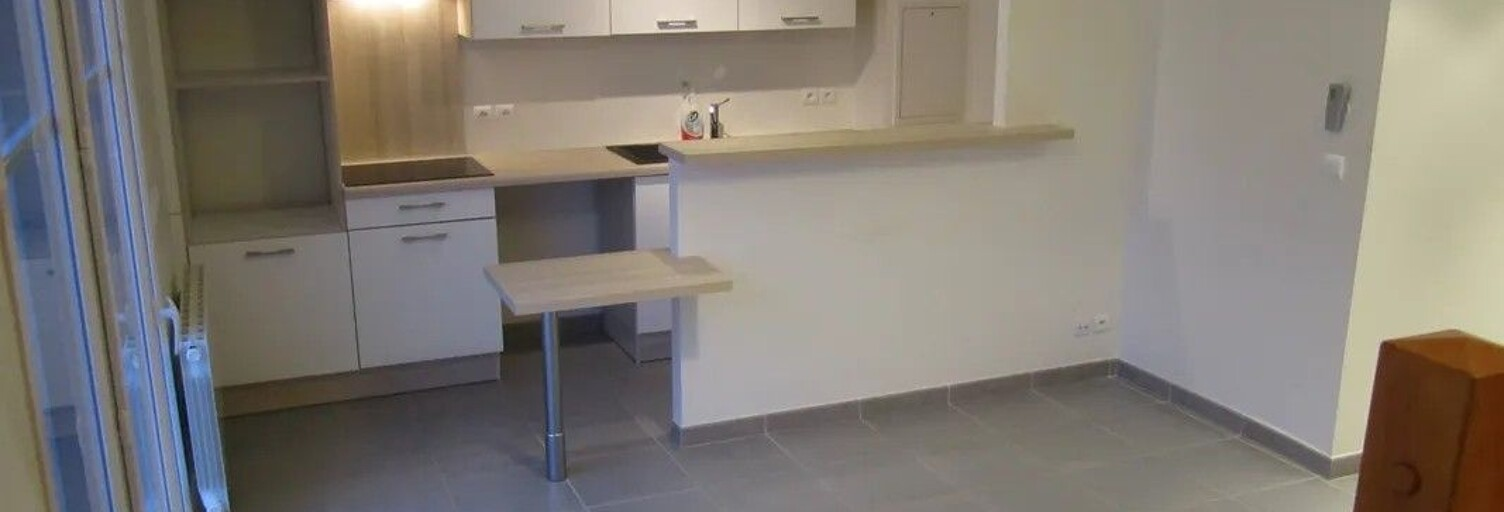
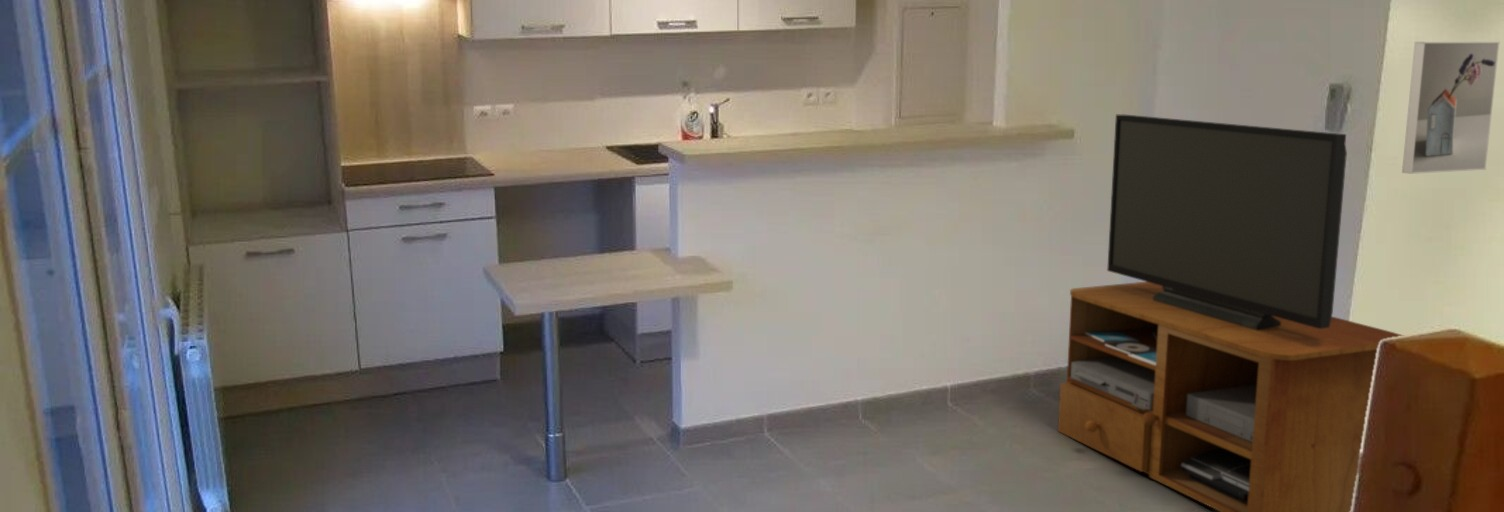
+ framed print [1401,41,1500,175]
+ tv stand [1057,114,1404,512]
